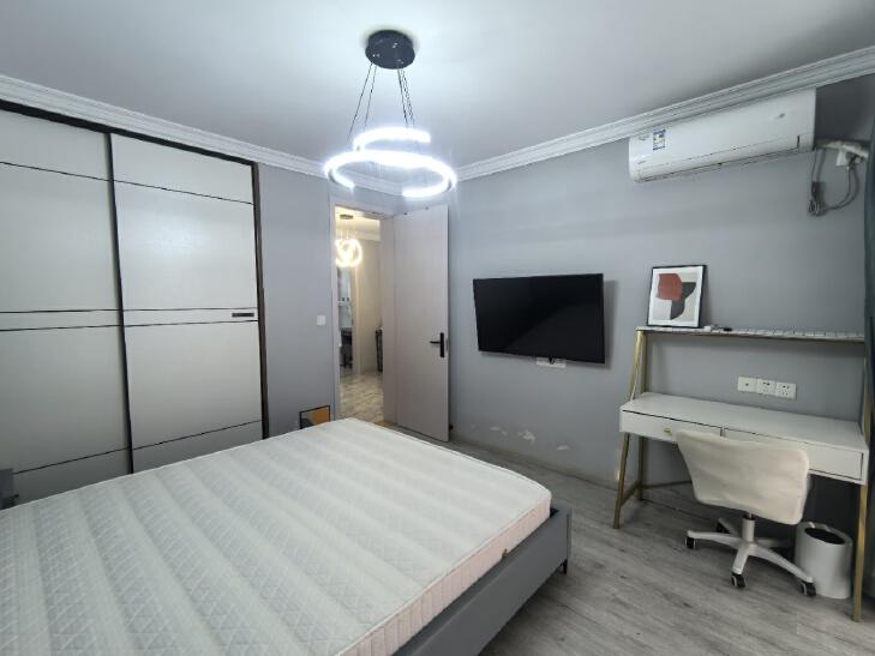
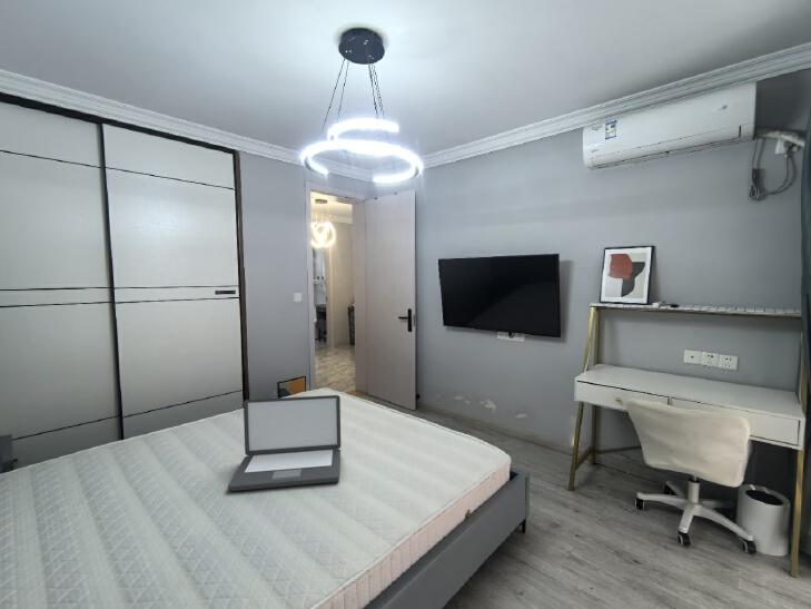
+ laptop [227,394,342,492]
